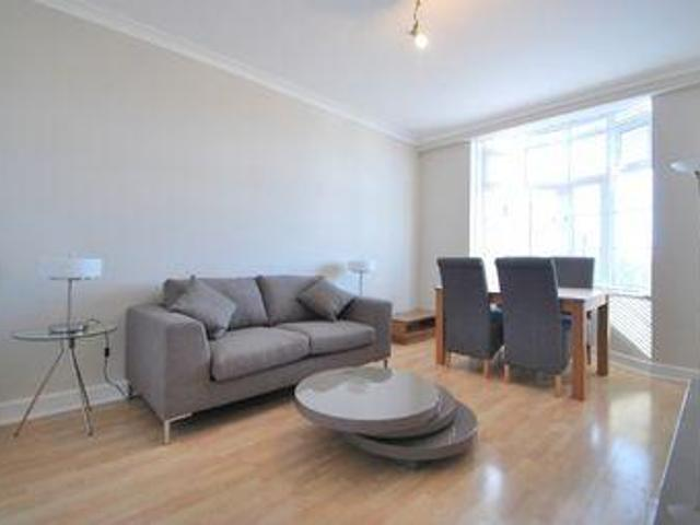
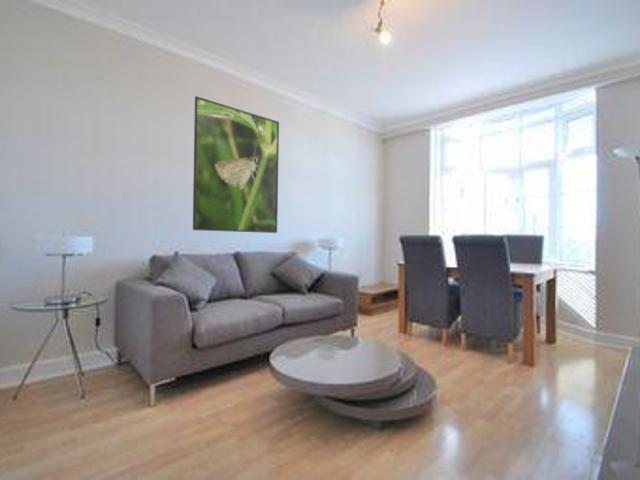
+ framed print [192,95,280,234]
